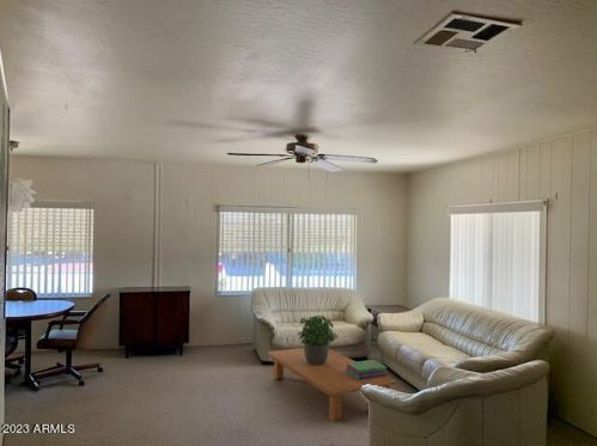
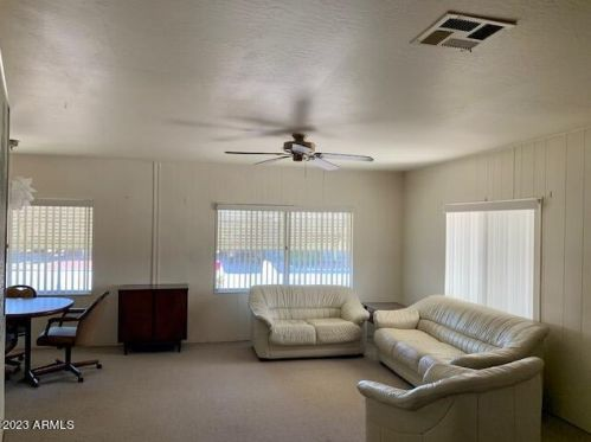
- potted plant [297,314,339,365]
- stack of books [346,359,389,379]
- coffee table [267,347,400,422]
